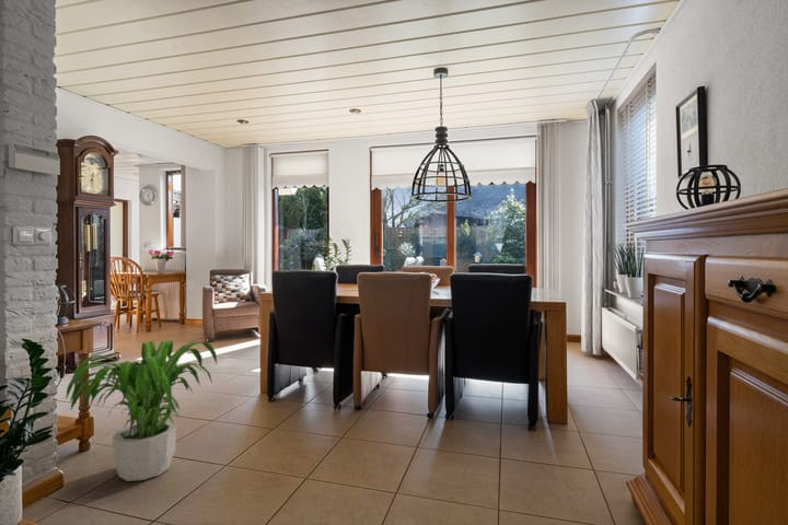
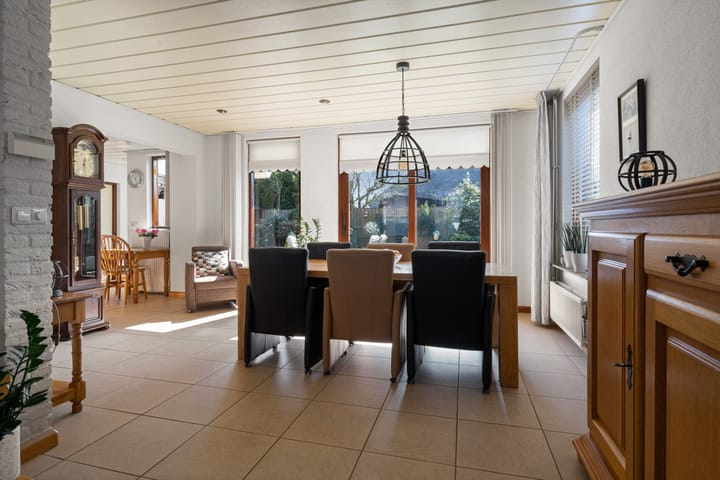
- potted plant [65,340,218,482]
